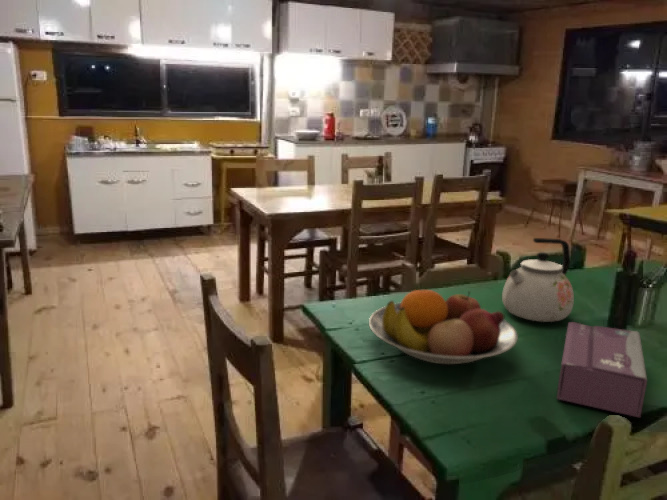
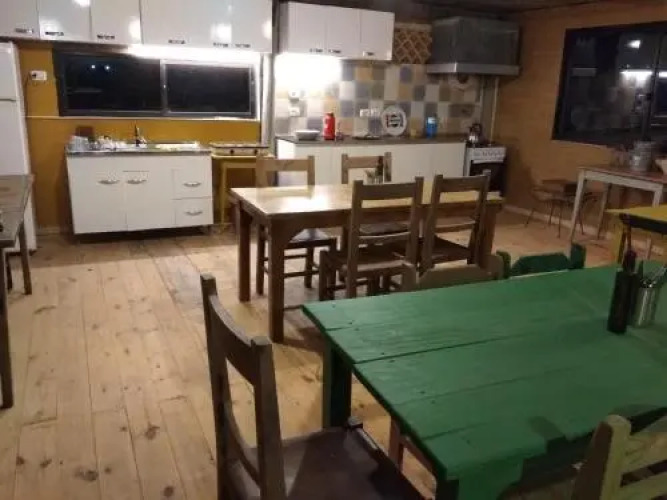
- tissue box [556,321,648,419]
- kettle [501,237,575,323]
- fruit bowl [368,289,519,365]
